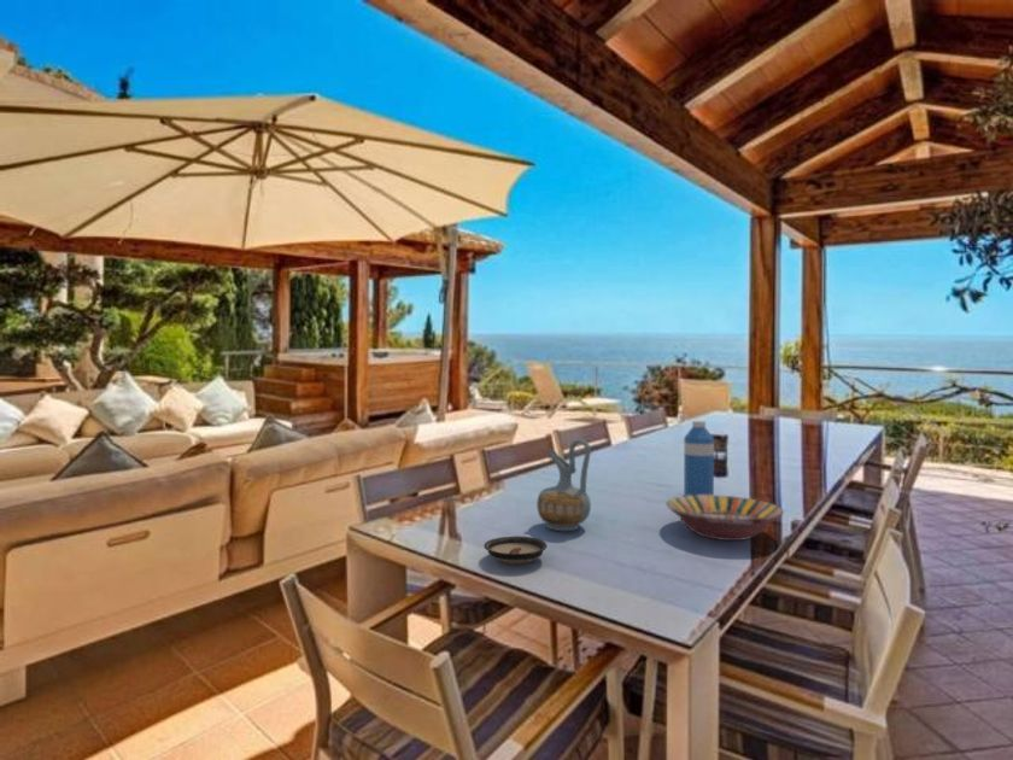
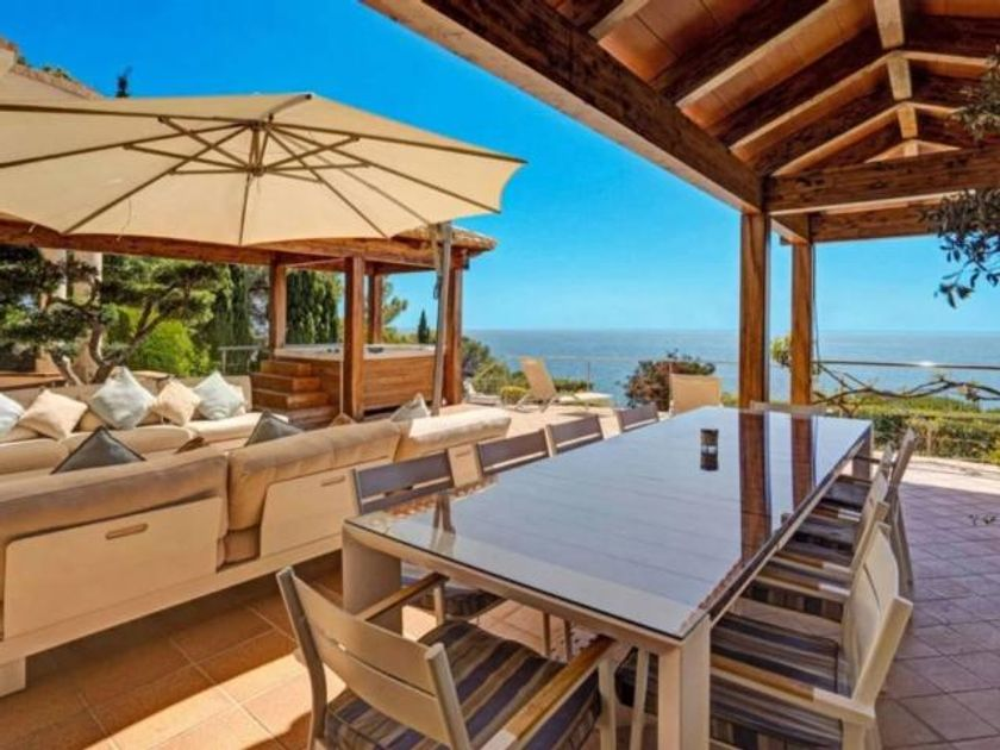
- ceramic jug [535,438,592,532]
- serving bowl [664,493,785,542]
- saucer [482,536,549,566]
- water bottle [683,420,715,496]
